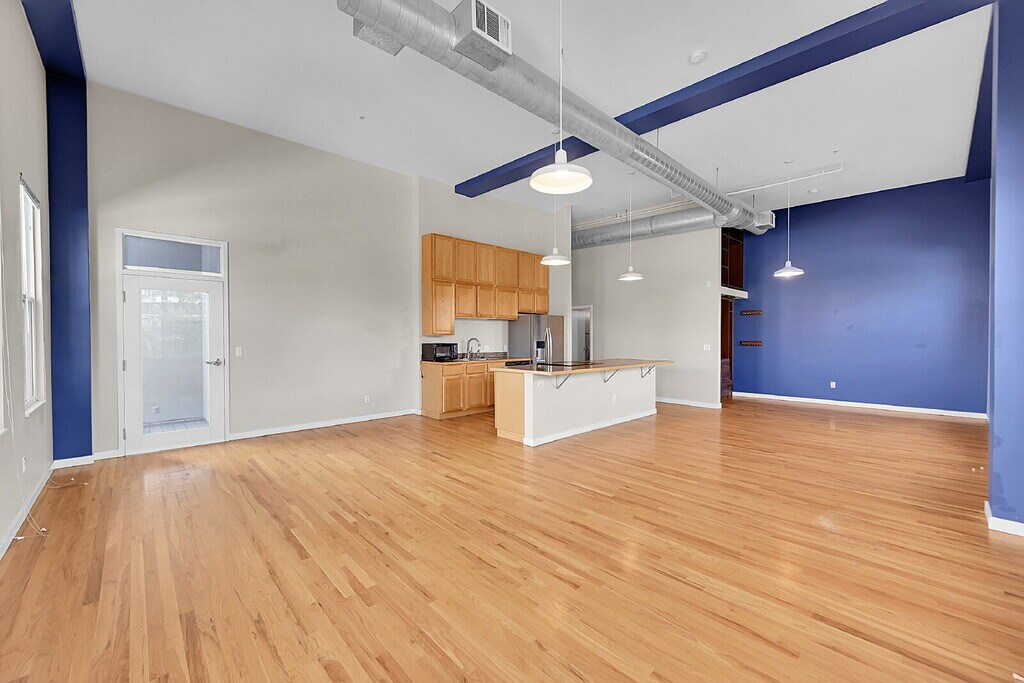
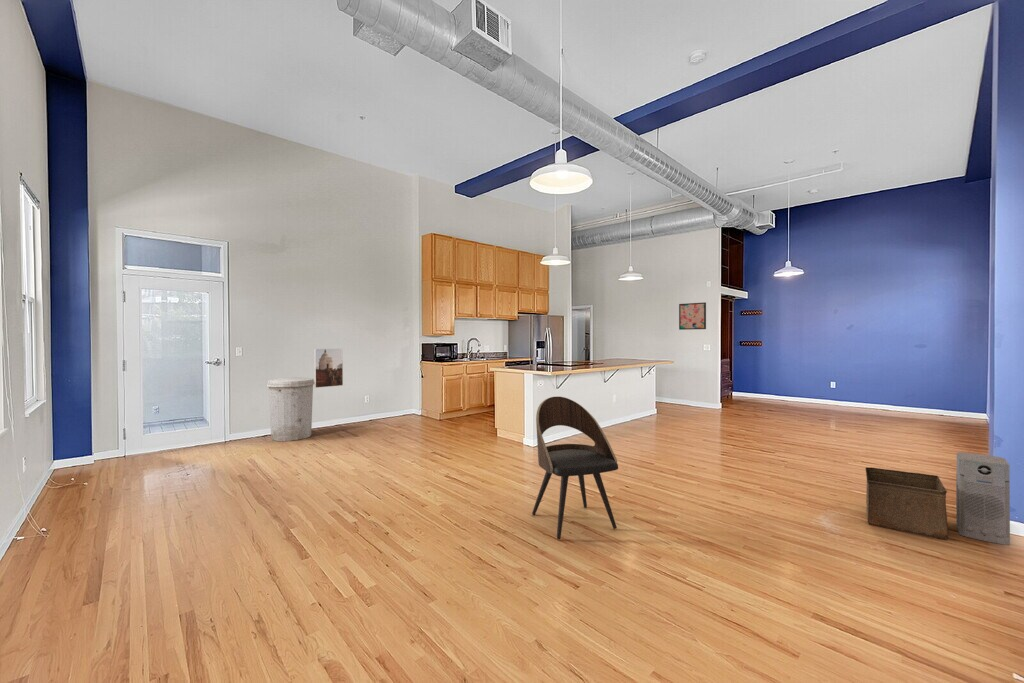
+ trash can [266,376,315,442]
+ wall art [678,301,707,331]
+ dining chair [531,396,619,540]
+ storage bin [864,466,950,541]
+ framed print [313,347,344,389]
+ air purifier [955,451,1011,546]
